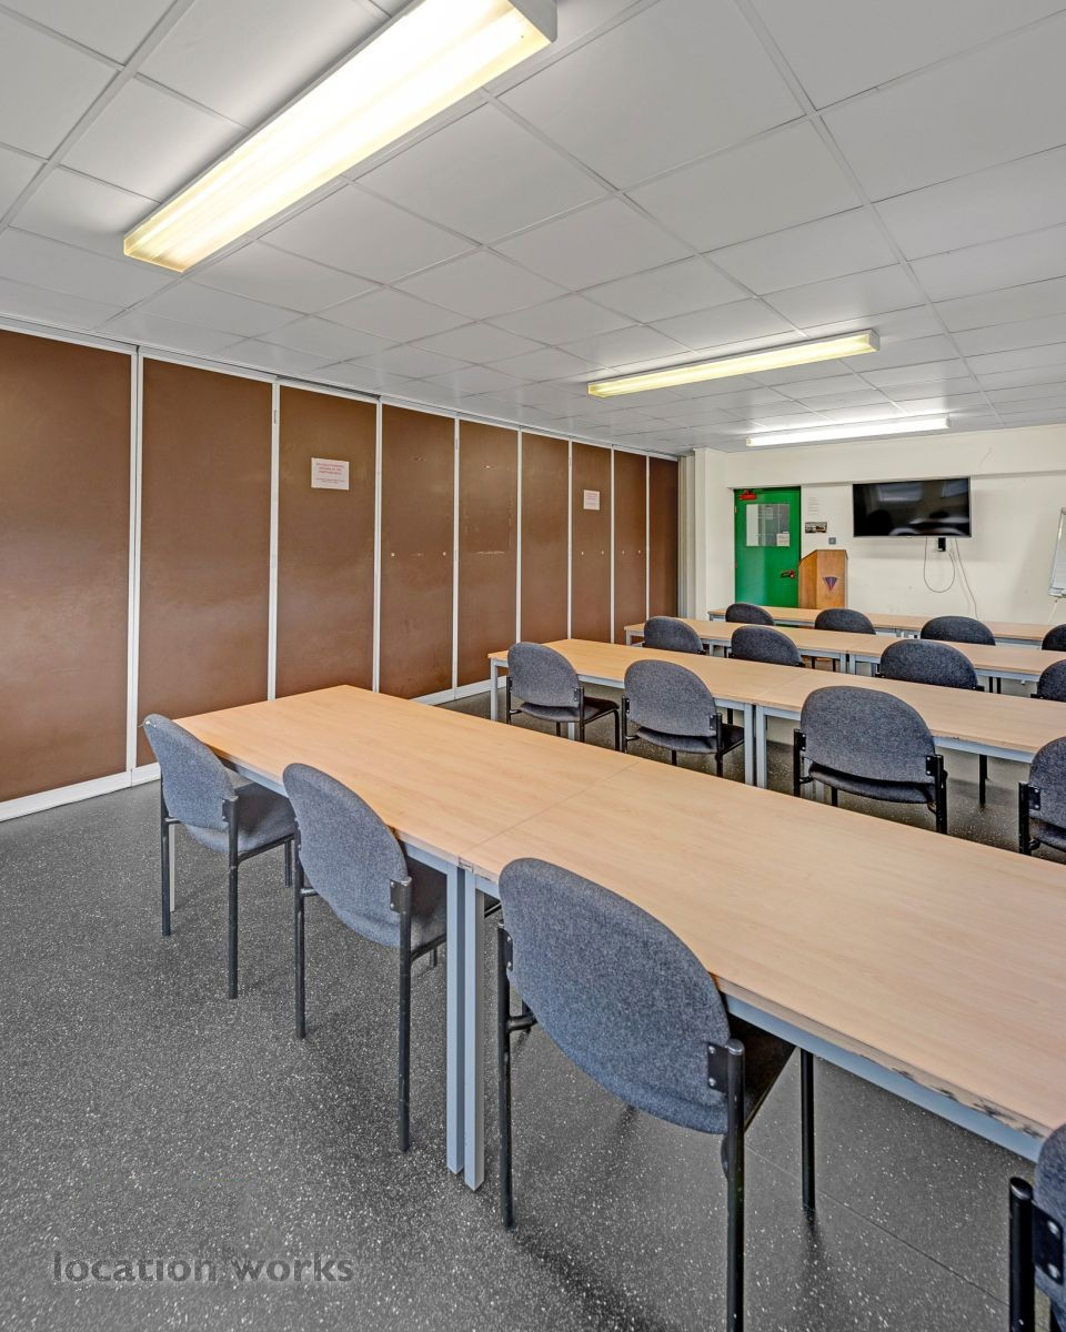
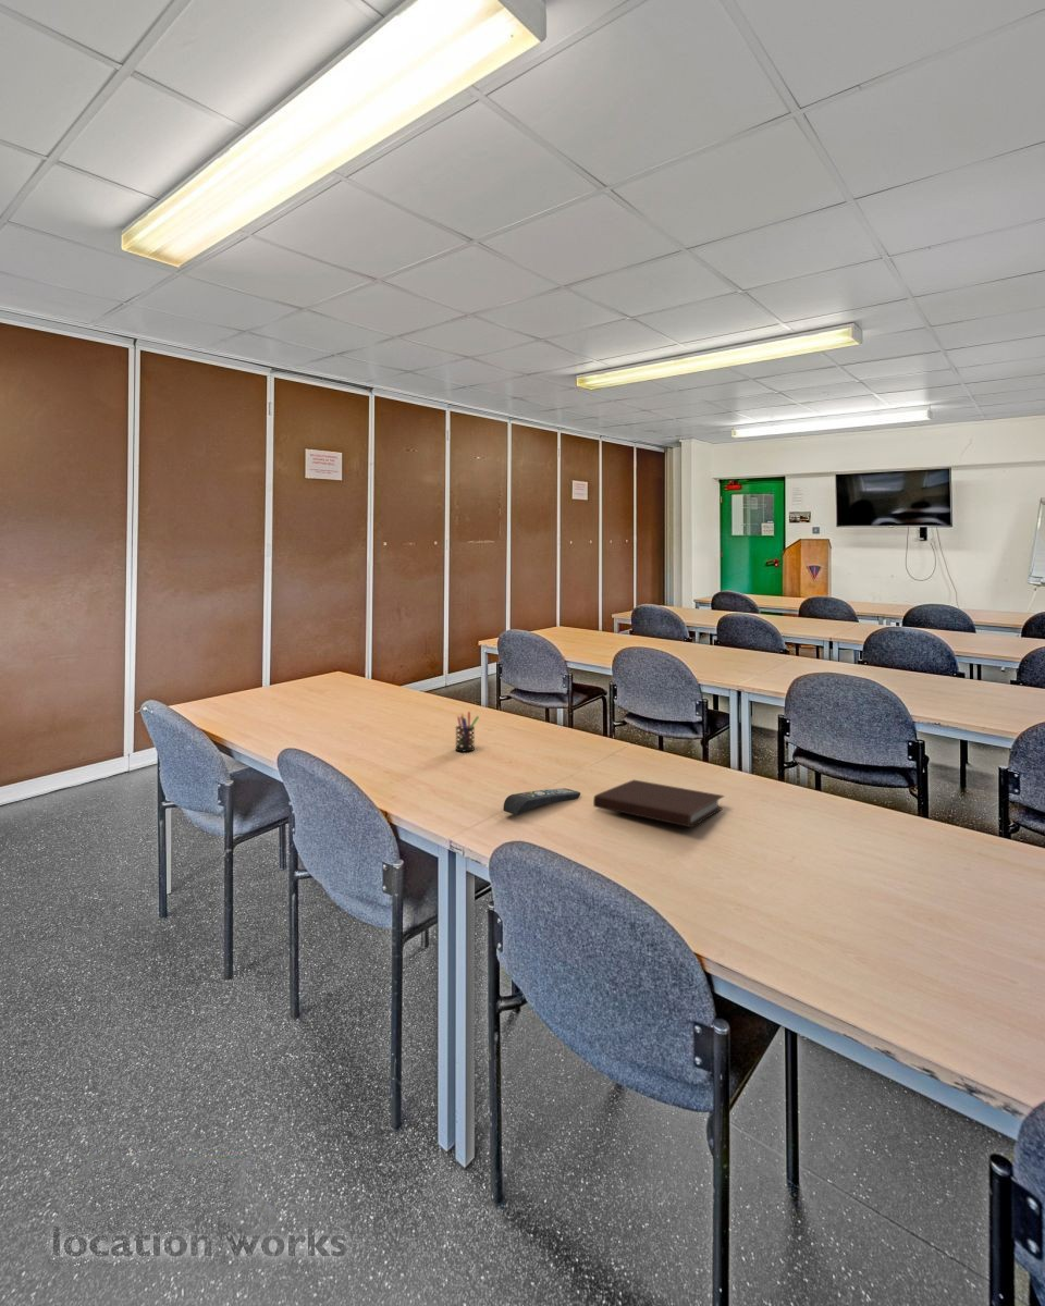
+ remote control [502,787,581,816]
+ notebook [592,779,726,828]
+ pen holder [454,711,480,753]
